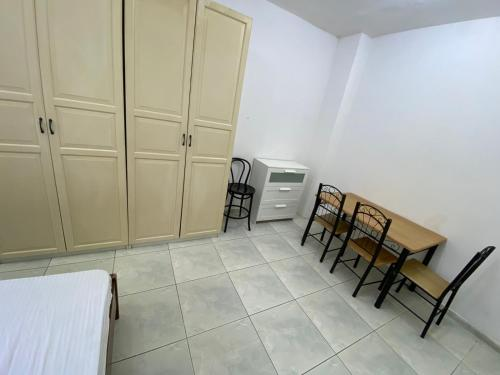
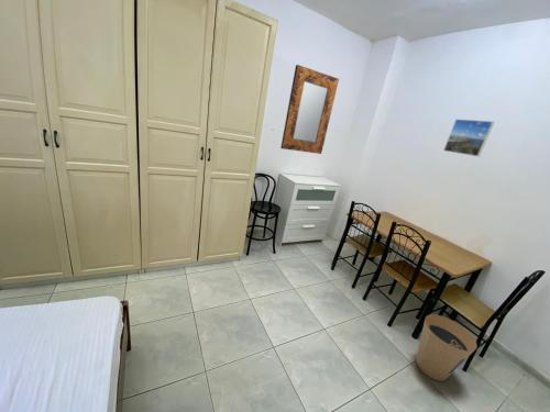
+ trash can [415,313,479,382]
+ home mirror [279,64,340,155]
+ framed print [442,118,496,158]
